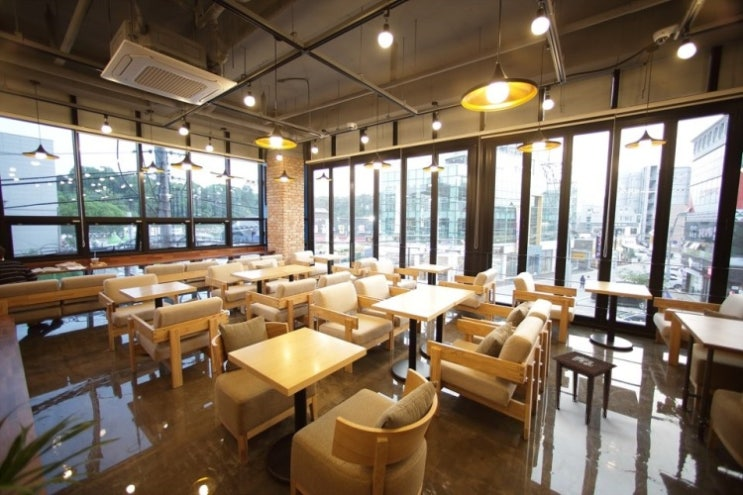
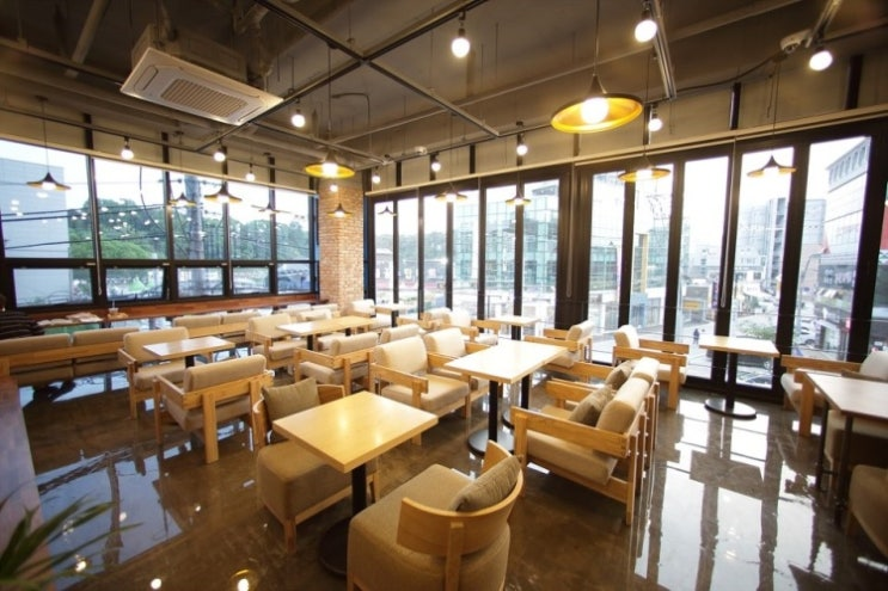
- side table [550,350,618,427]
